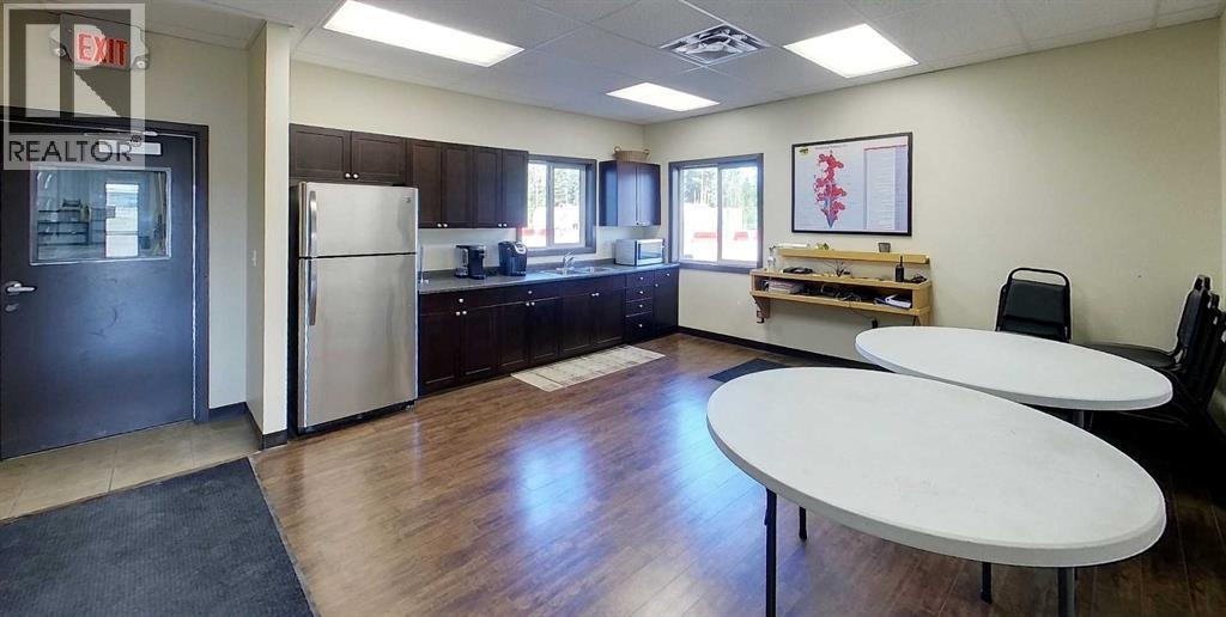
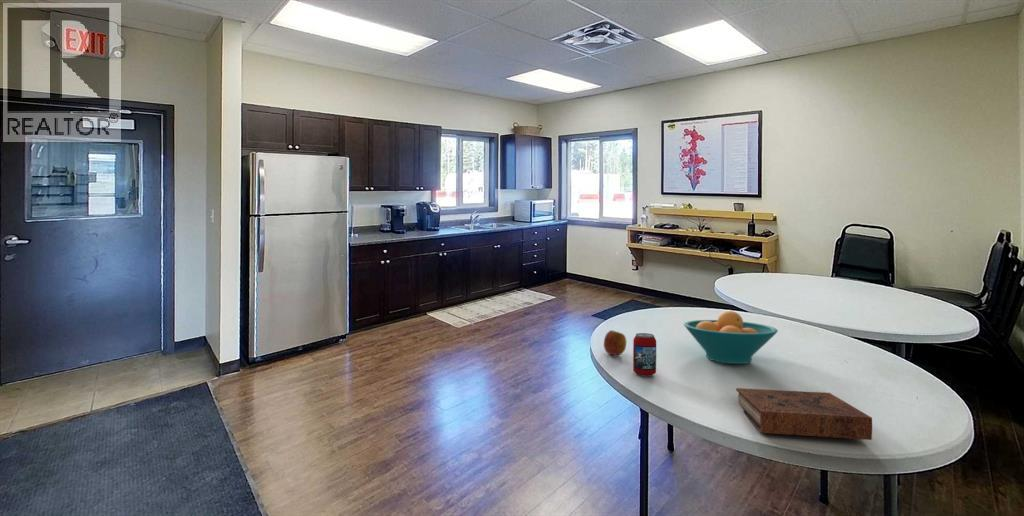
+ fruit bowl [683,310,779,365]
+ book [735,387,873,441]
+ apple [603,329,627,356]
+ beverage can [632,332,657,377]
